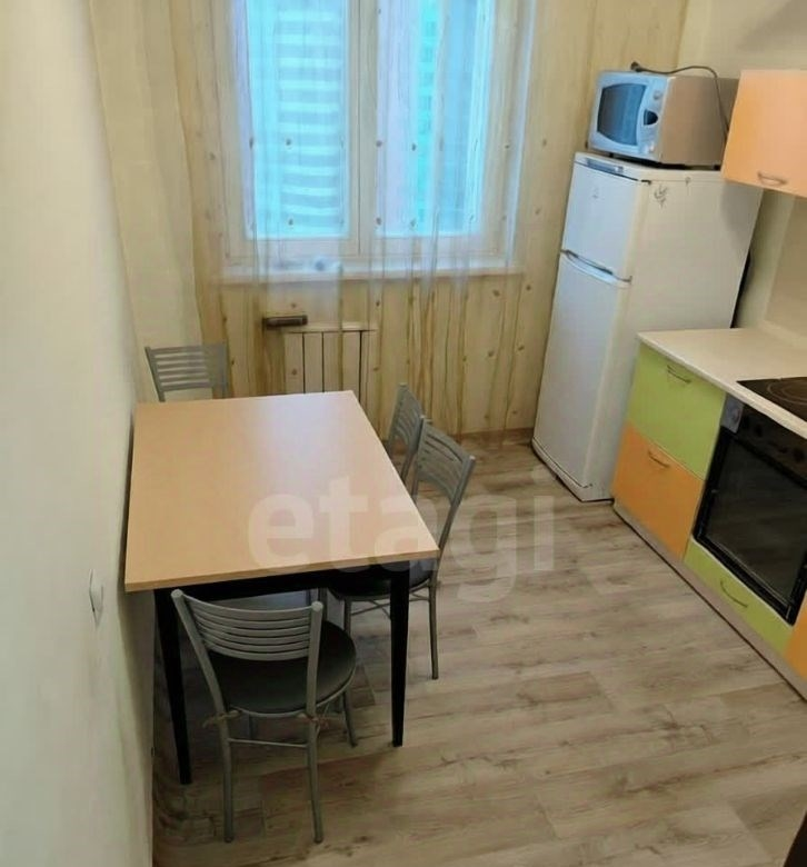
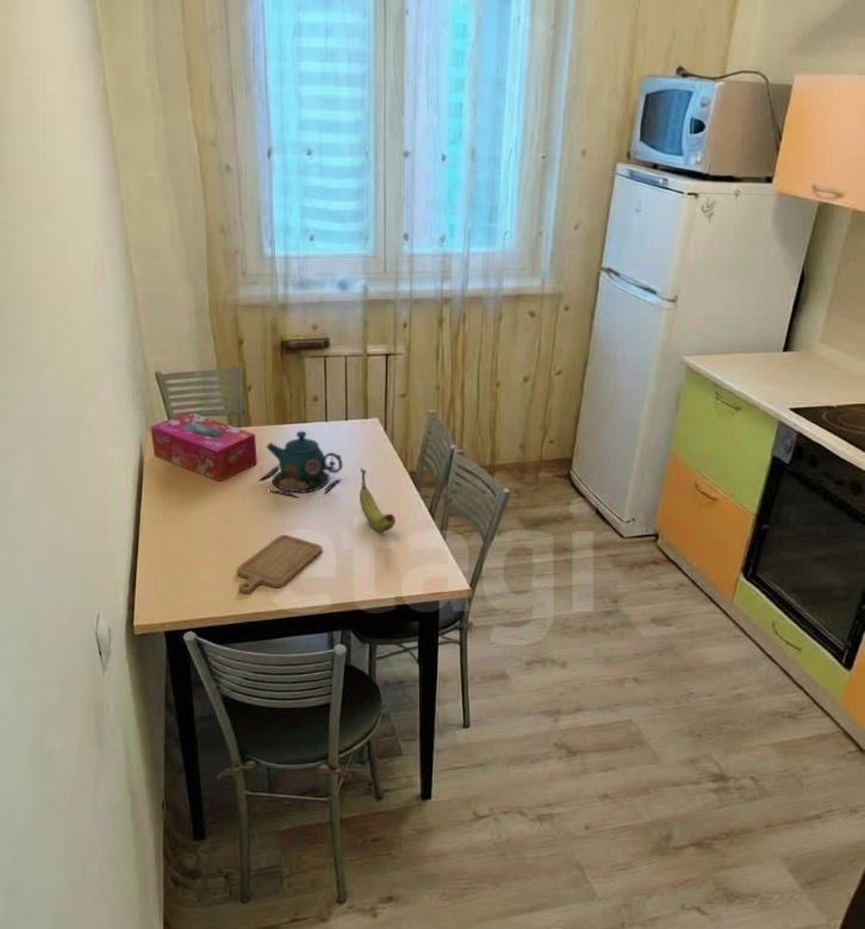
+ teapot [259,430,344,498]
+ fruit [359,467,397,532]
+ tissue box [149,411,259,482]
+ chopping board [236,534,323,594]
